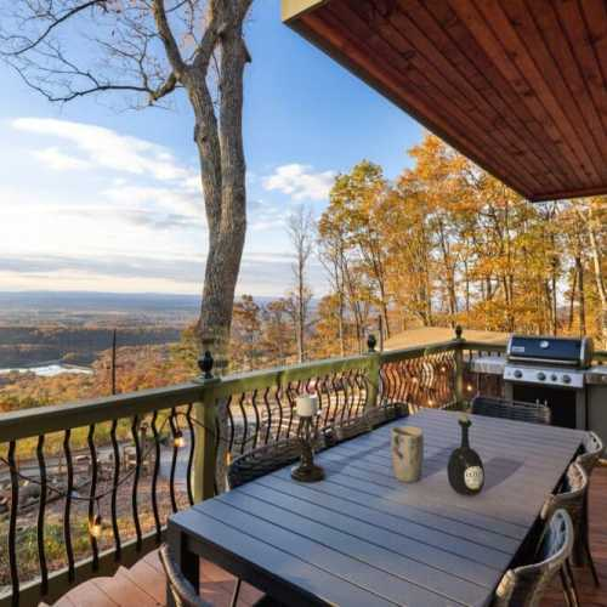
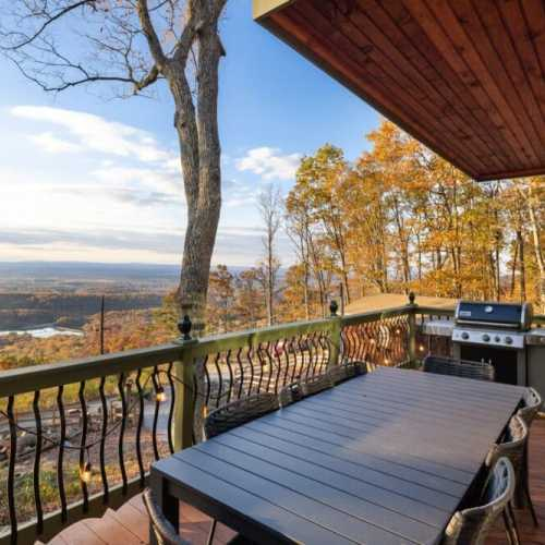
- candle holder [289,391,327,484]
- plant pot [390,425,425,484]
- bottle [446,413,486,497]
